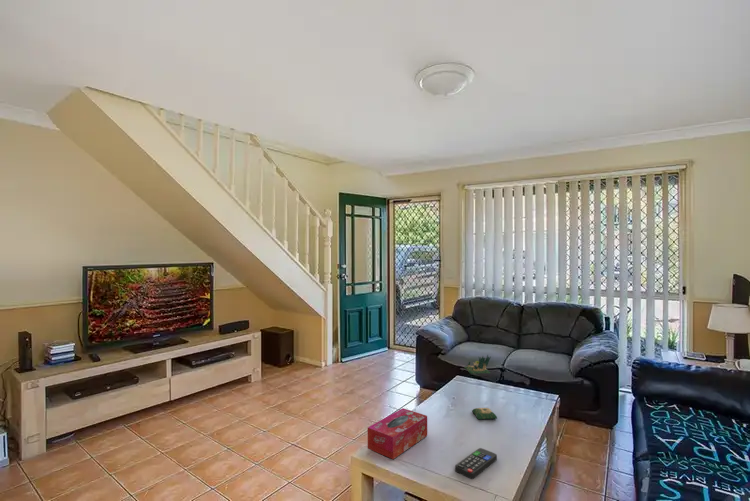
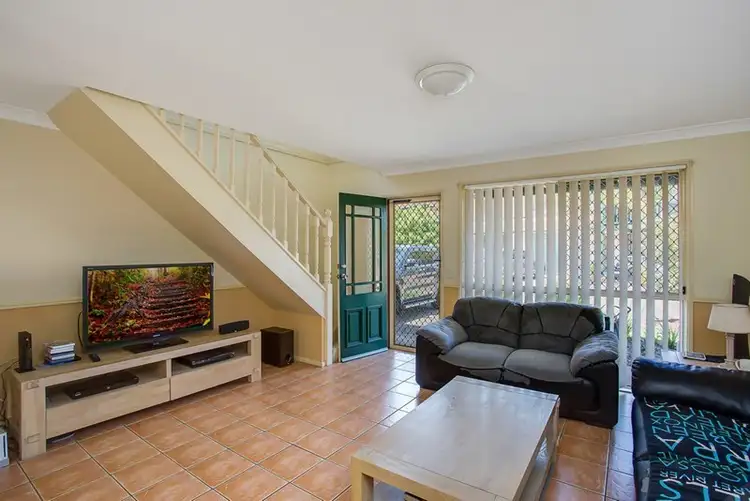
- remote control [454,447,498,480]
- tissue box [367,407,428,460]
- plant [463,354,498,420]
